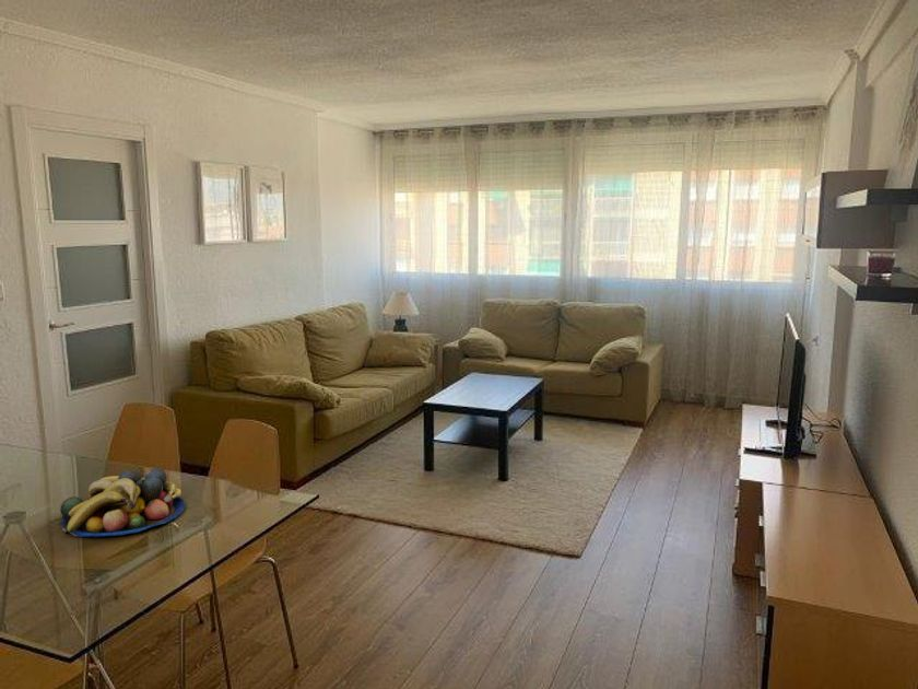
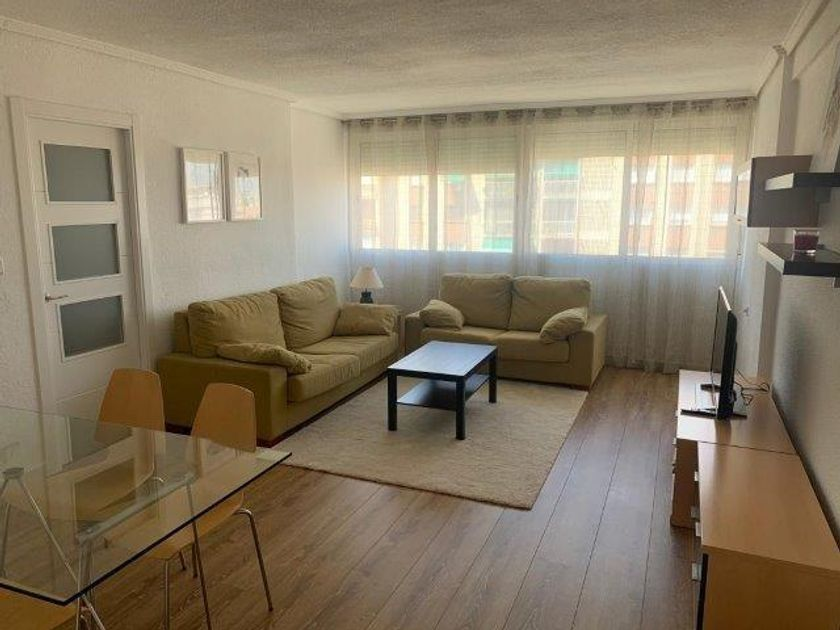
- fruit bowl [58,467,187,538]
